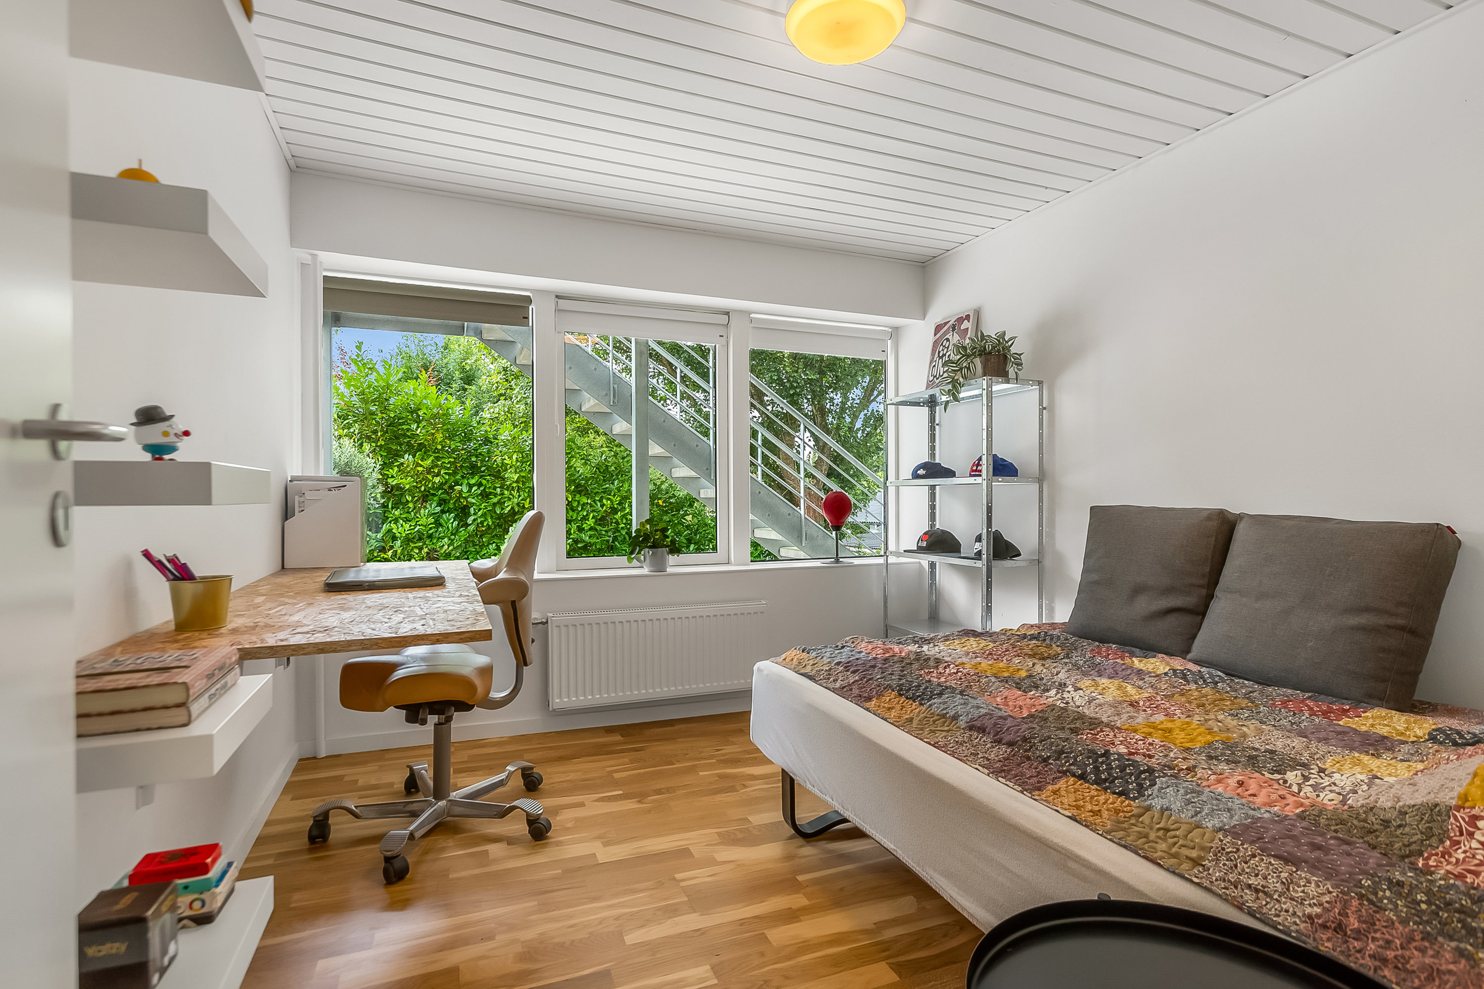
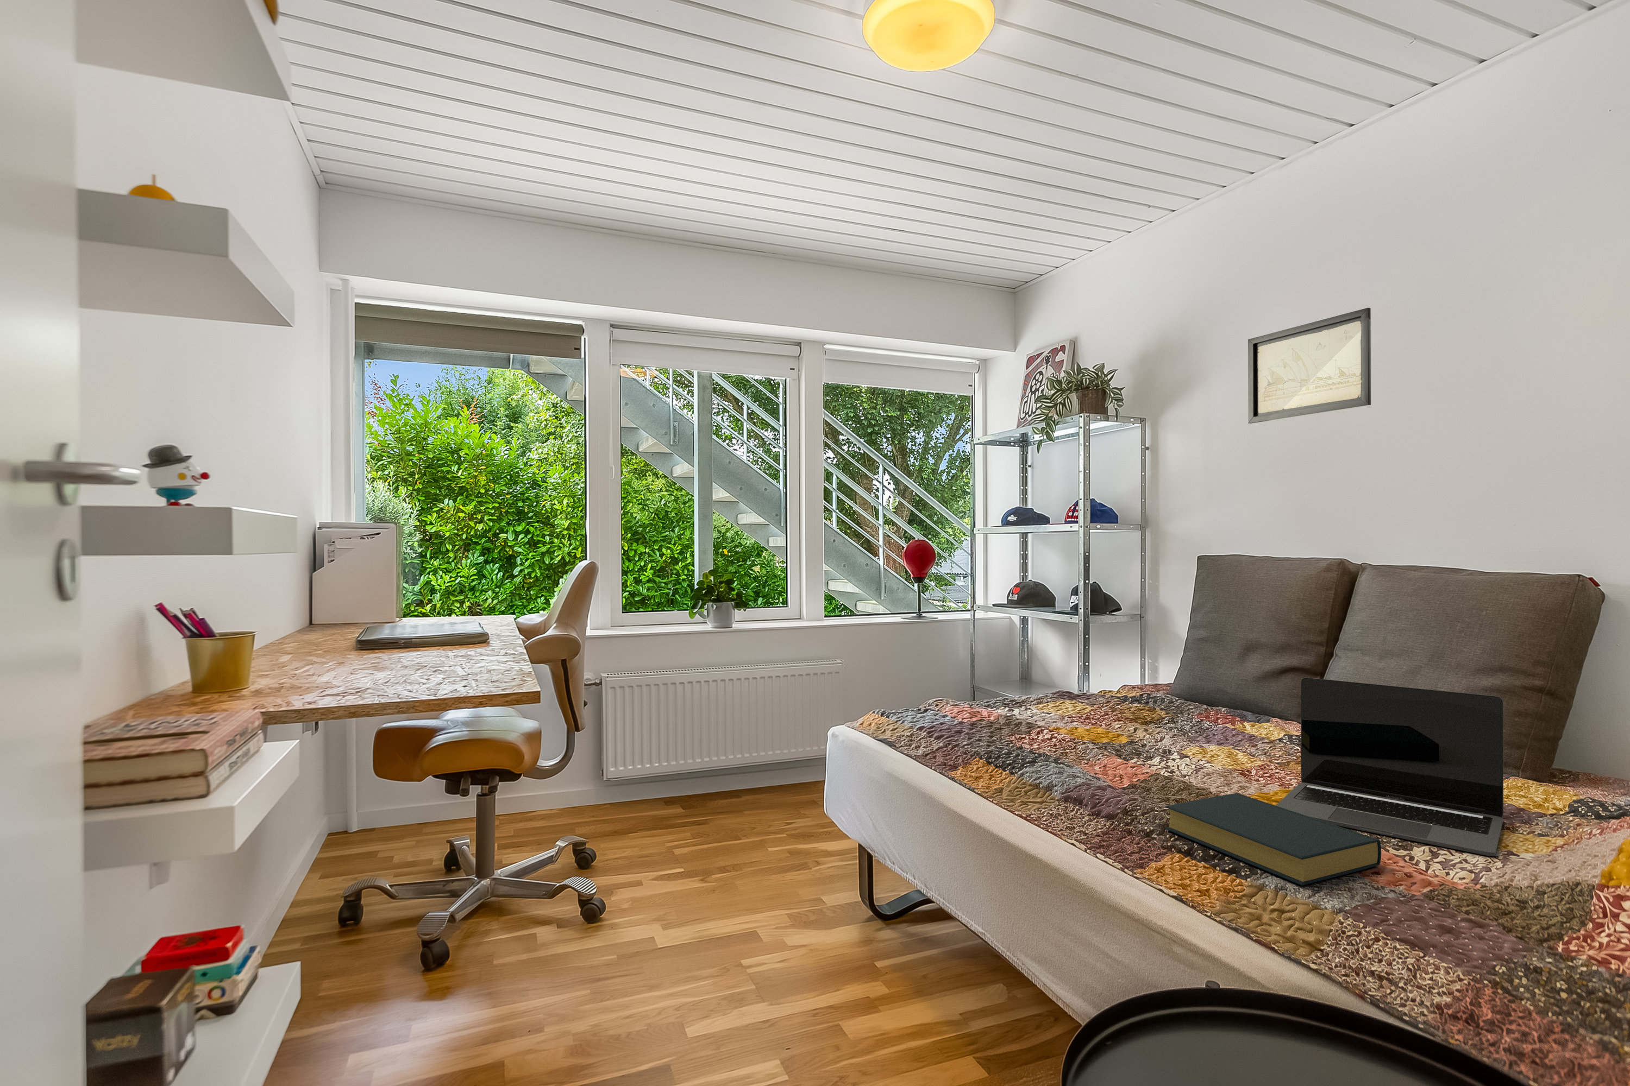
+ hardback book [1164,793,1381,886]
+ laptop [1276,678,1504,857]
+ wall art [1248,308,1372,424]
